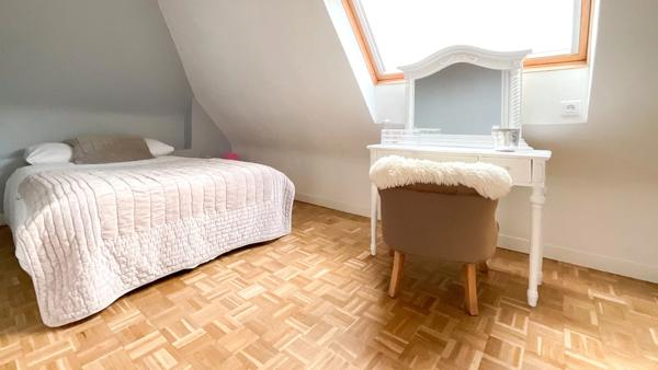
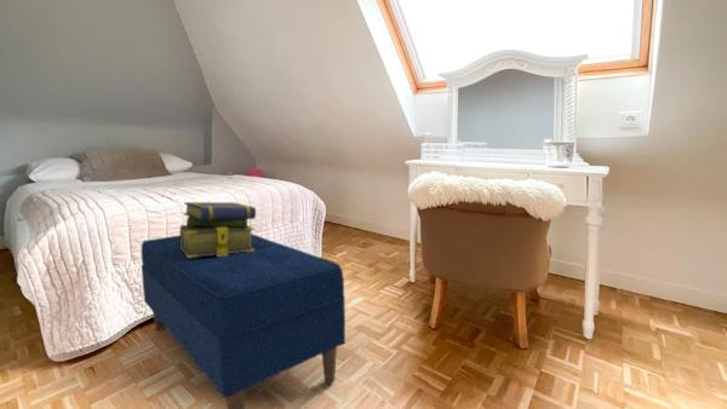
+ stack of books [178,201,257,258]
+ bench [141,232,347,409]
